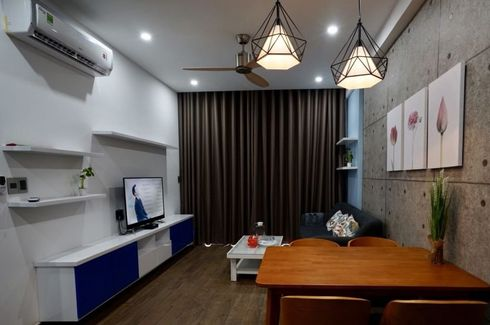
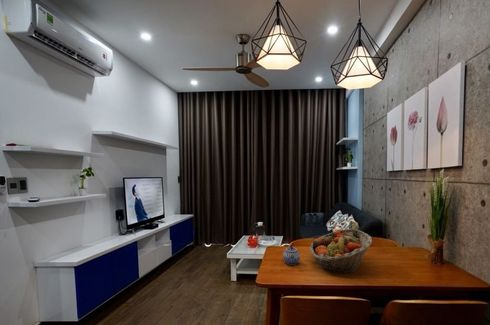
+ fruit basket [309,228,373,274]
+ teapot [282,245,301,266]
